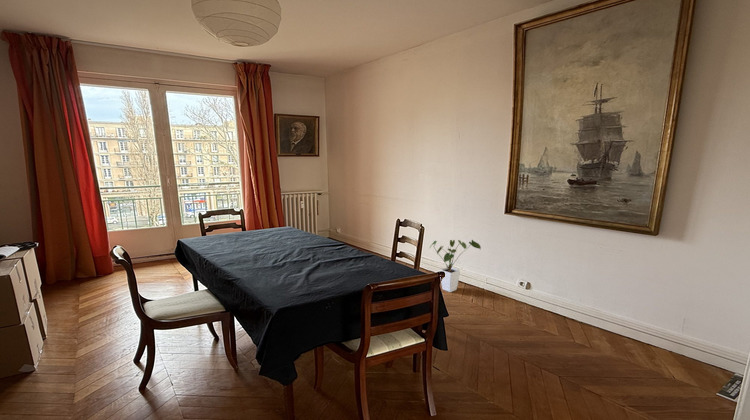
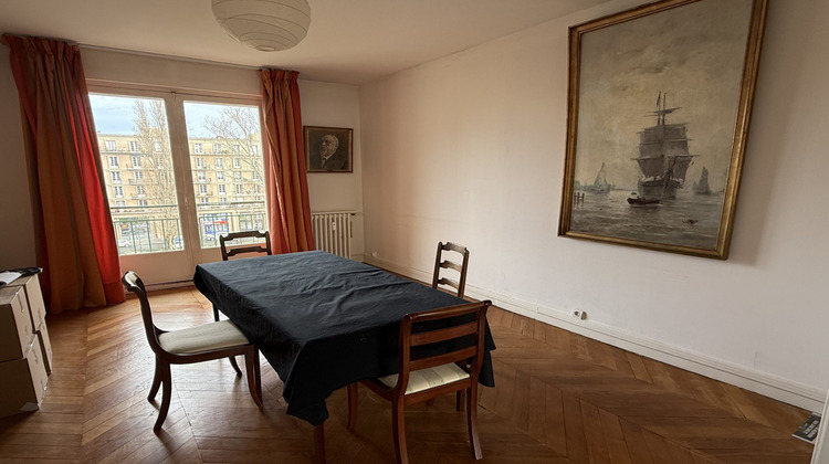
- house plant [429,239,482,293]
